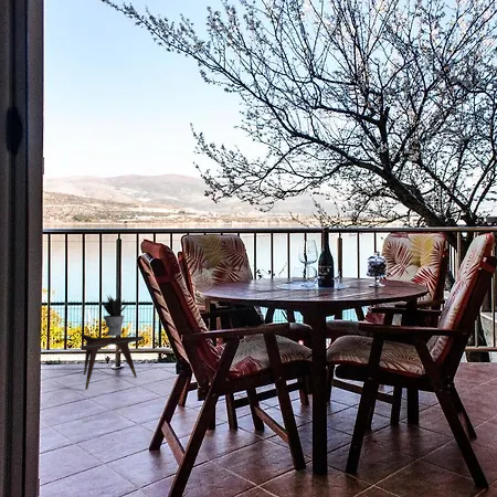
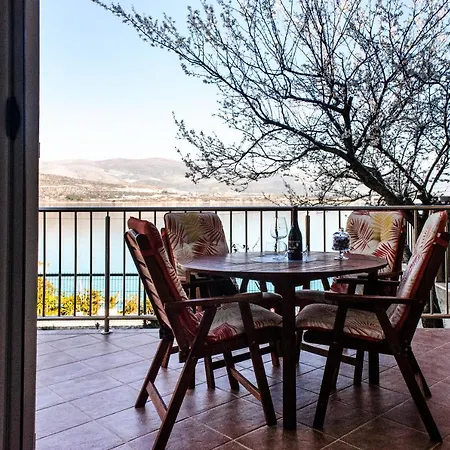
- potted plant [99,293,128,337]
- side table [67,331,149,391]
